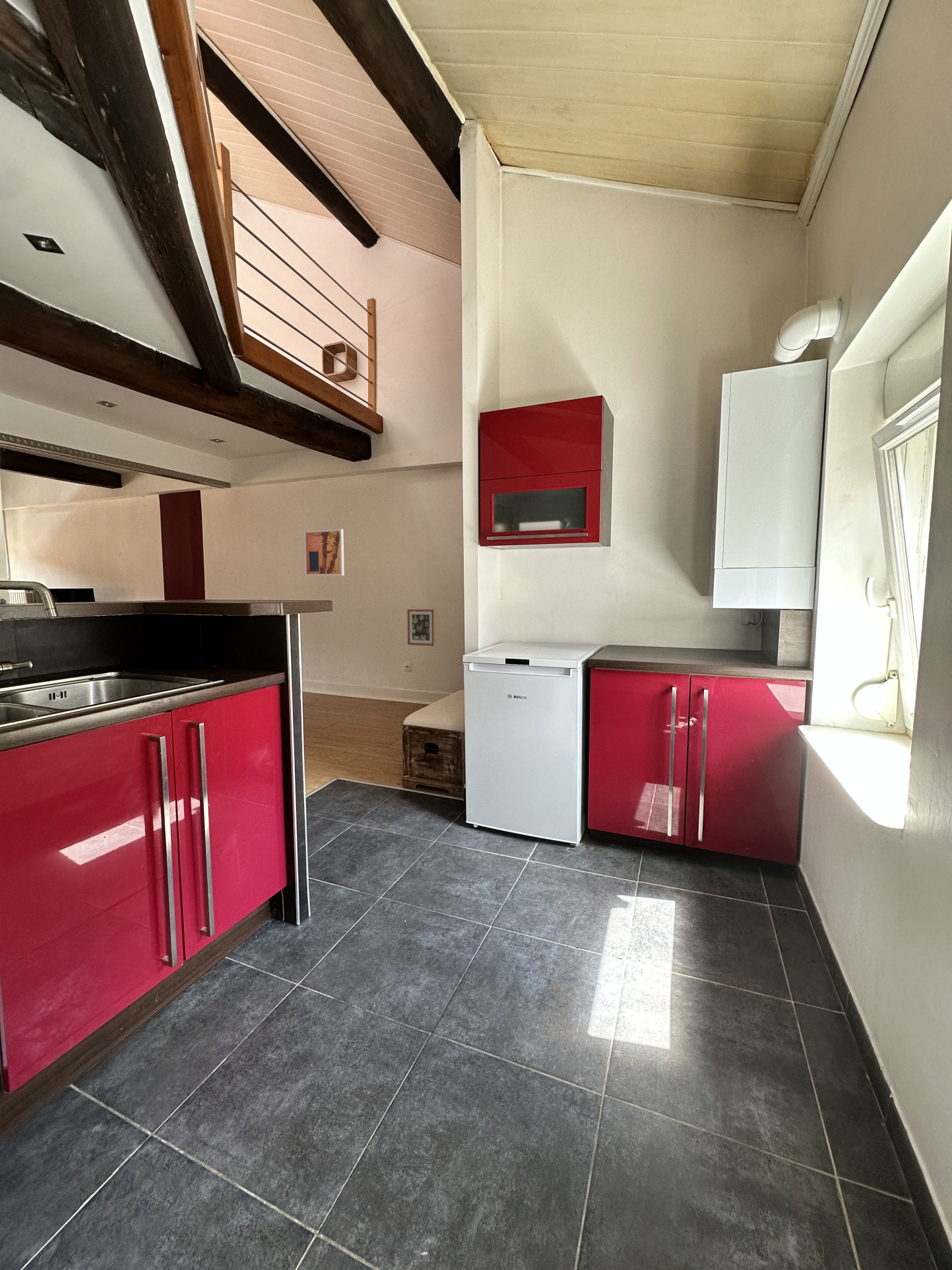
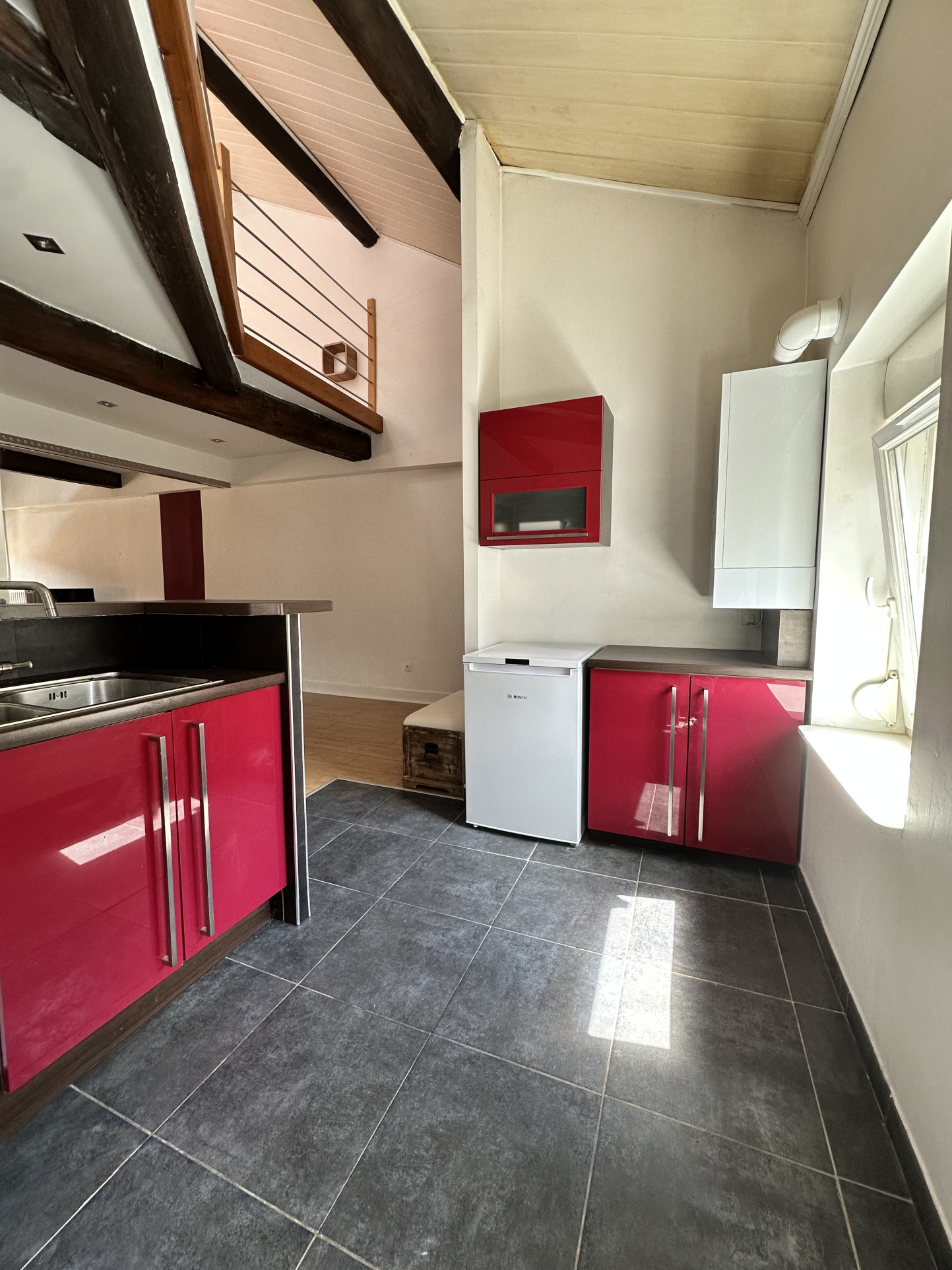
- wall art [303,528,345,577]
- wall art [406,609,435,647]
